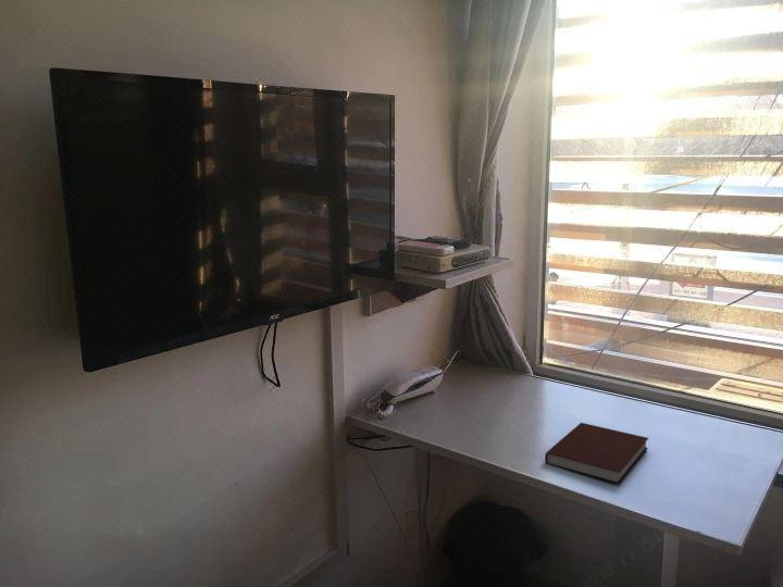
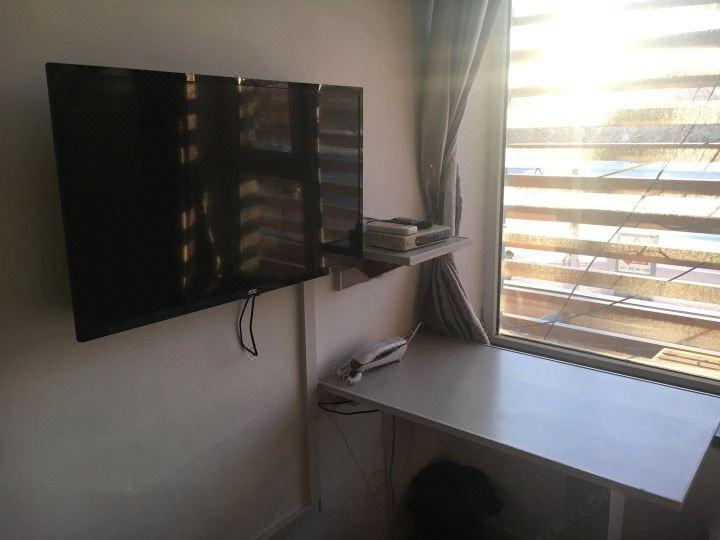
- notebook [544,422,649,485]
